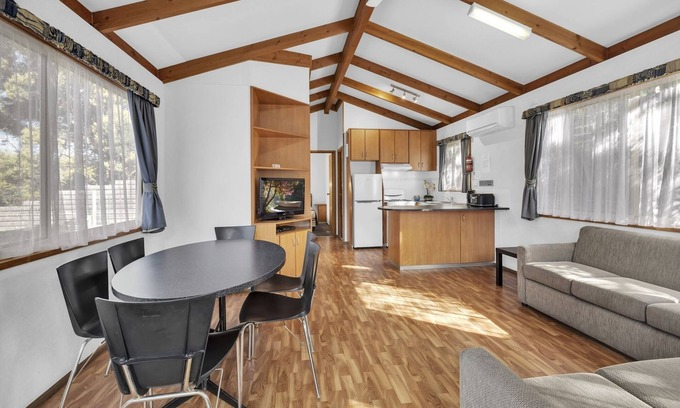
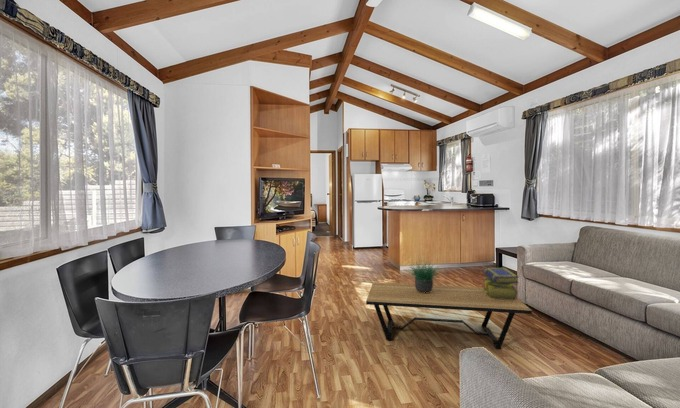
+ coffee table [365,282,533,350]
+ potted plant [407,254,442,293]
+ stack of books [482,267,520,300]
